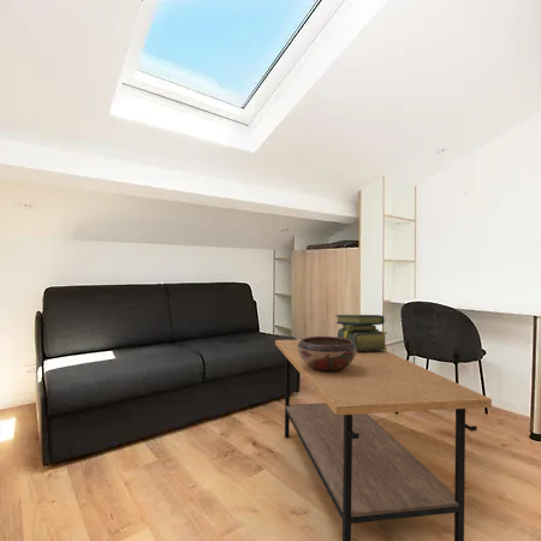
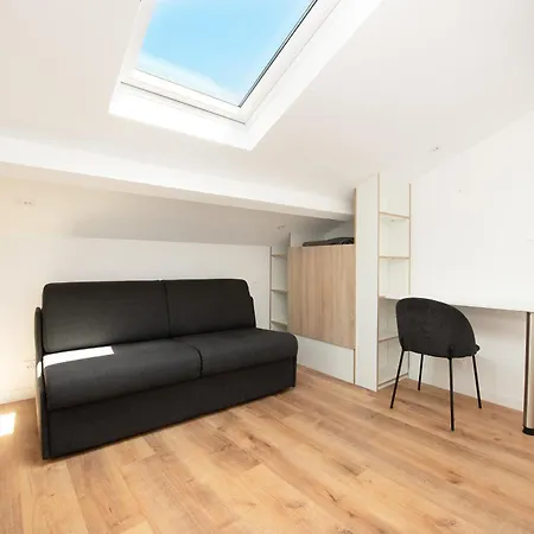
- stack of books [334,314,388,351]
- coffee table [274,339,493,541]
- decorative bowl [298,335,357,373]
